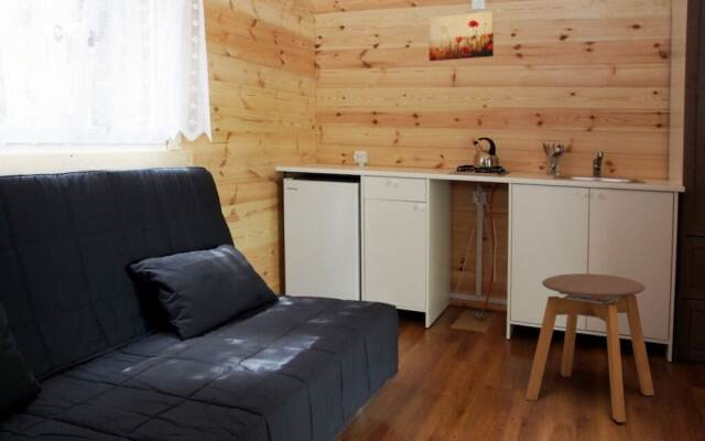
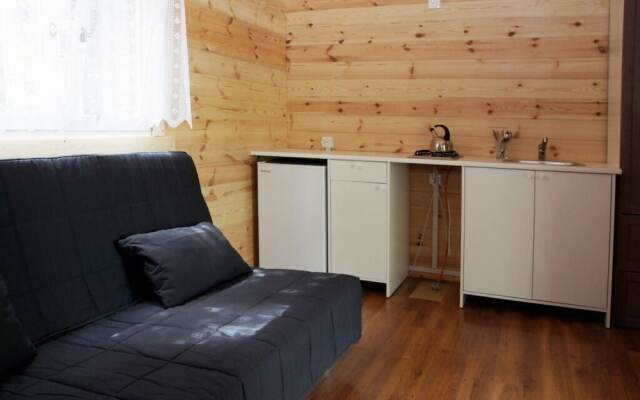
- stool [524,272,655,423]
- wall art [429,10,495,62]
